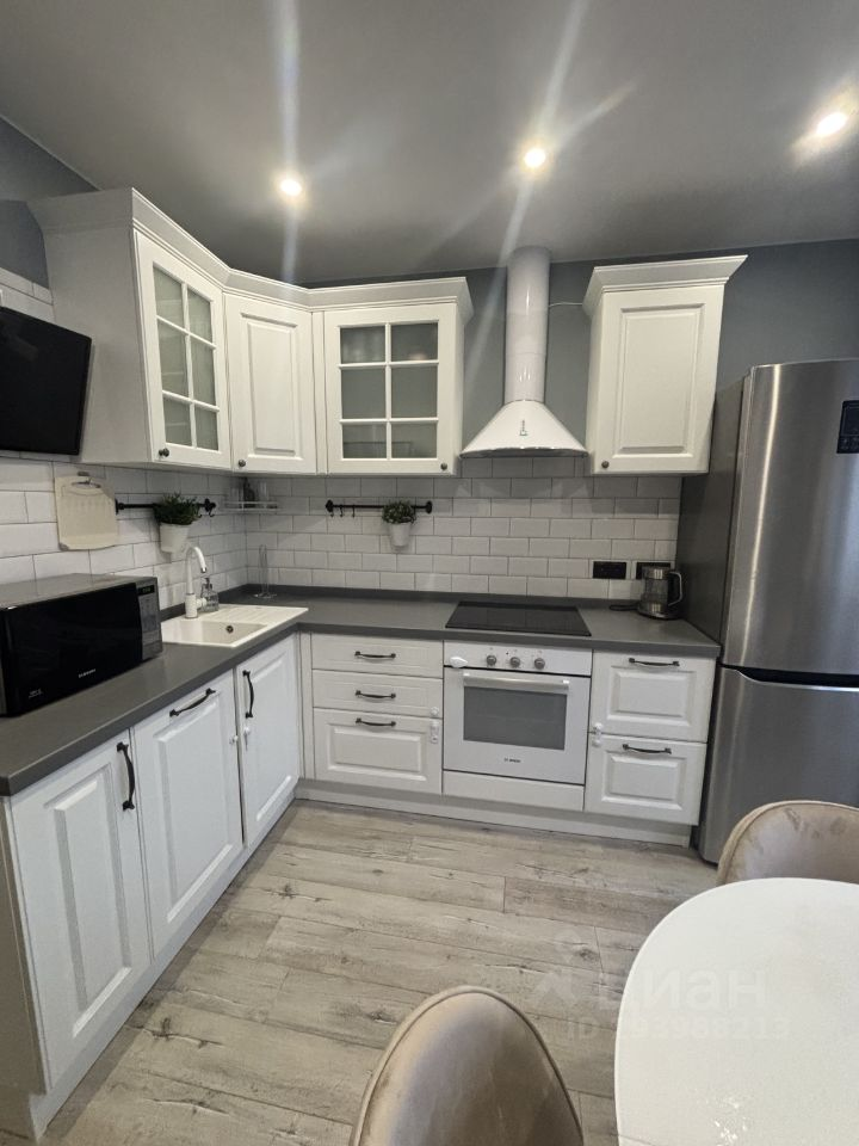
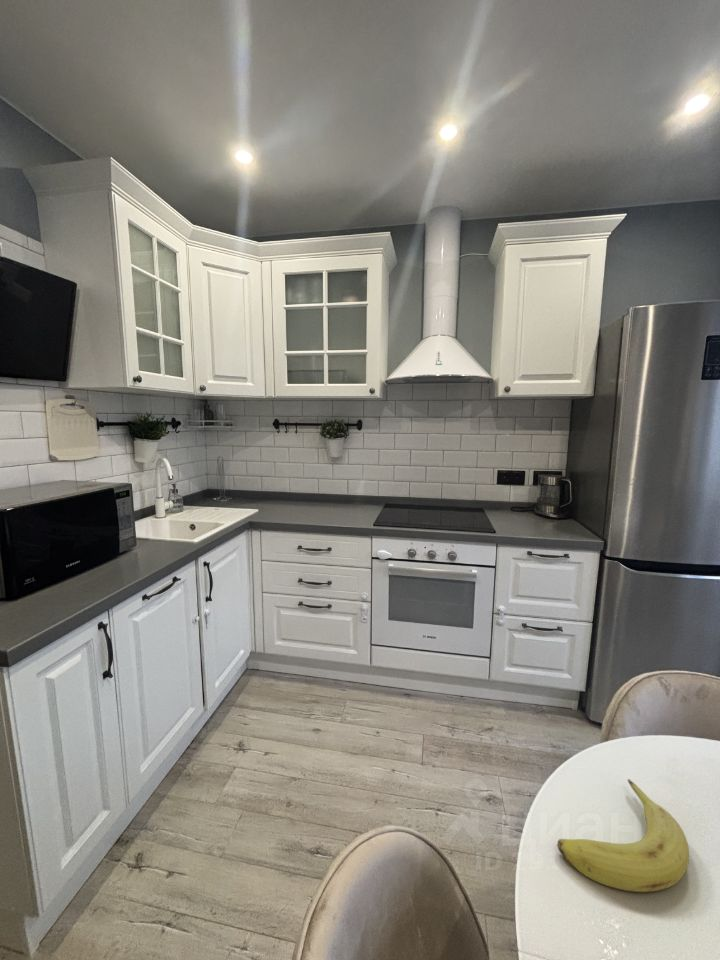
+ fruit [557,778,690,893]
